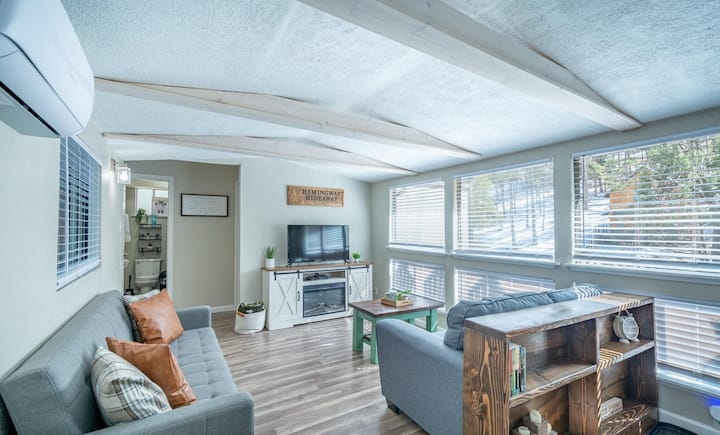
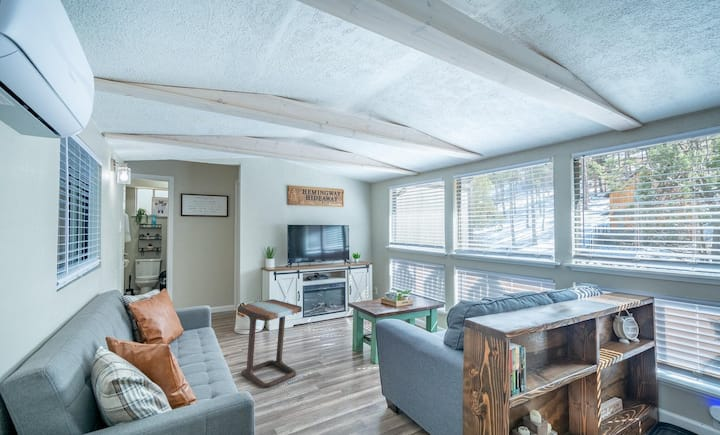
+ side table [237,298,312,389]
